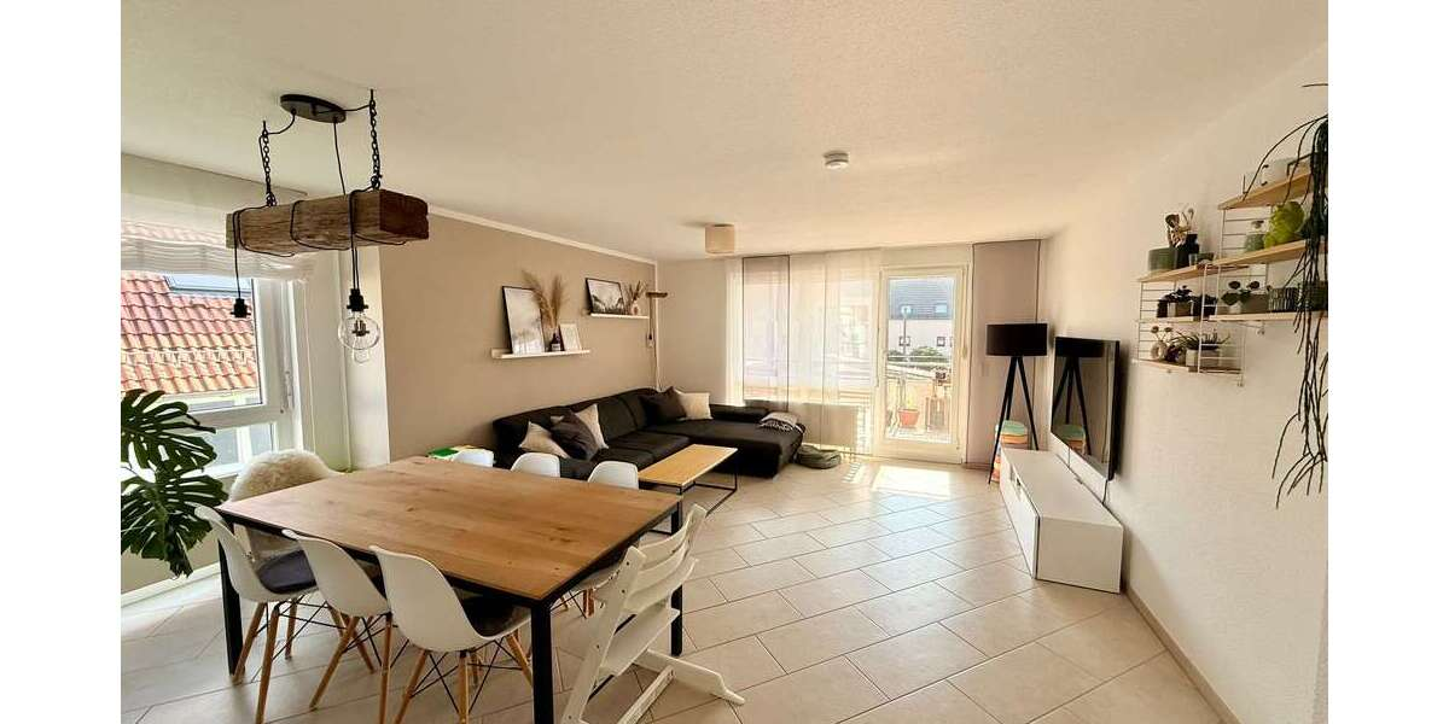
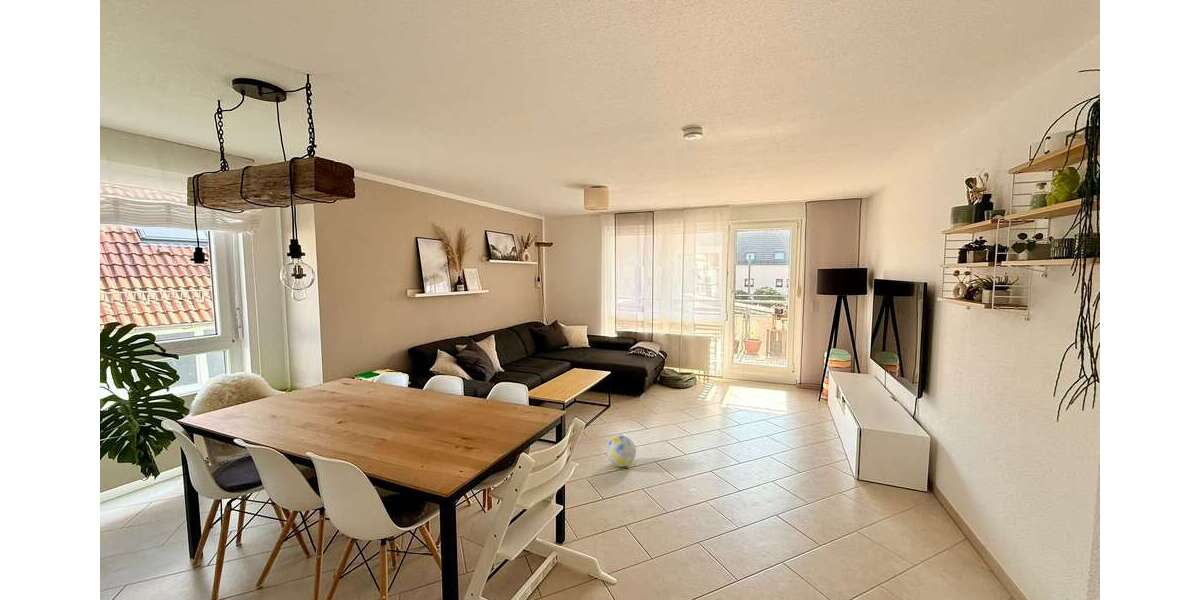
+ ball [606,435,637,468]
